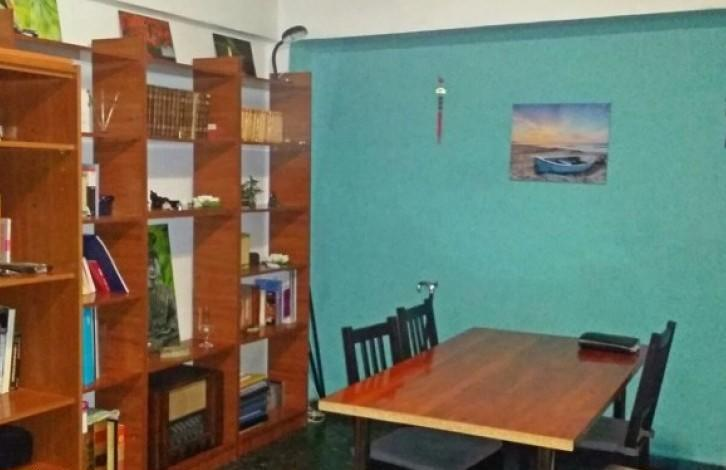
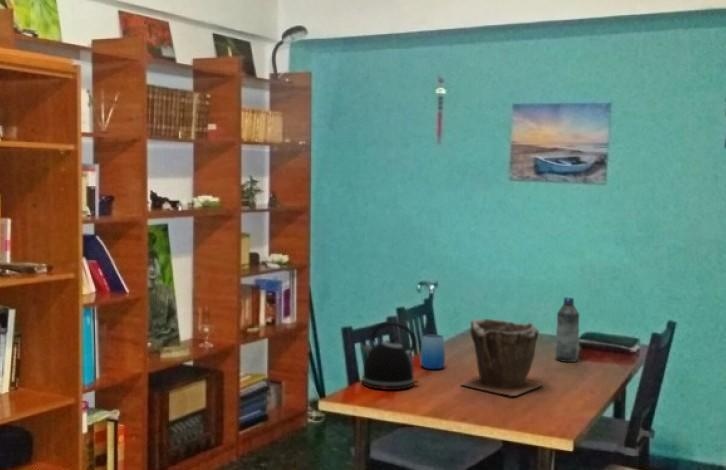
+ cup [419,333,446,370]
+ kettle [360,320,419,391]
+ water bottle [555,296,580,363]
+ plant pot [459,318,543,397]
